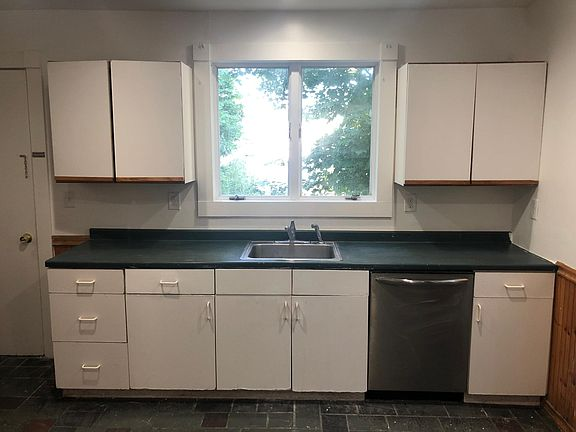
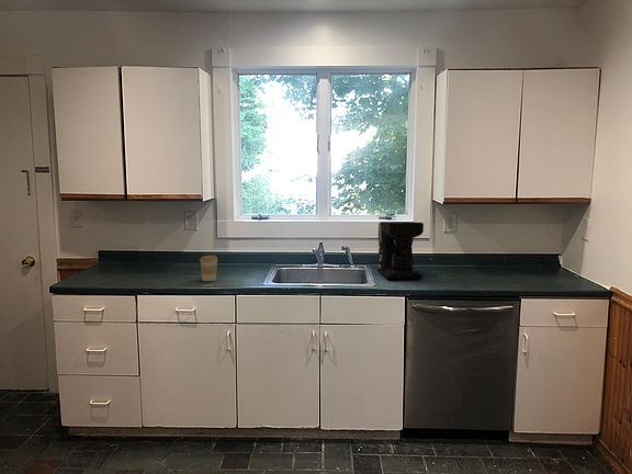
+ coffee maker [376,221,425,280]
+ coffee cup [199,255,218,282]
